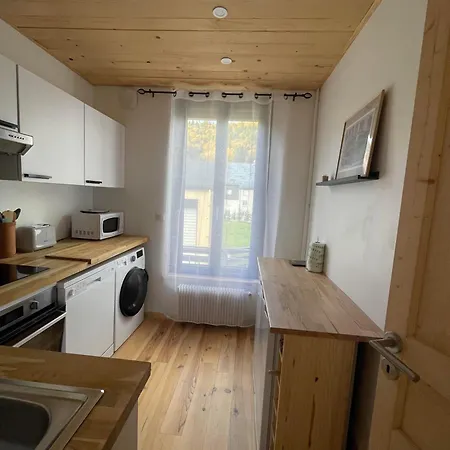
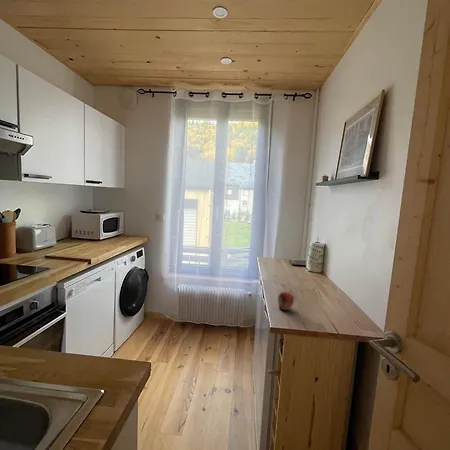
+ fruit [277,290,295,311]
